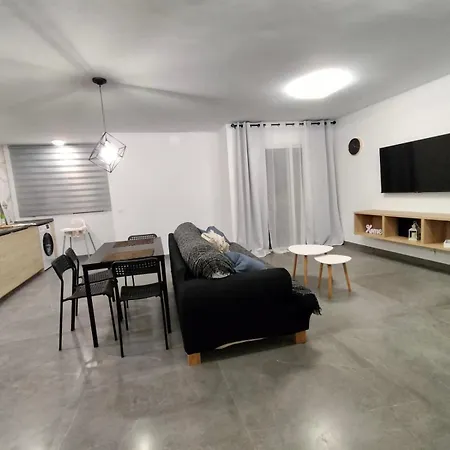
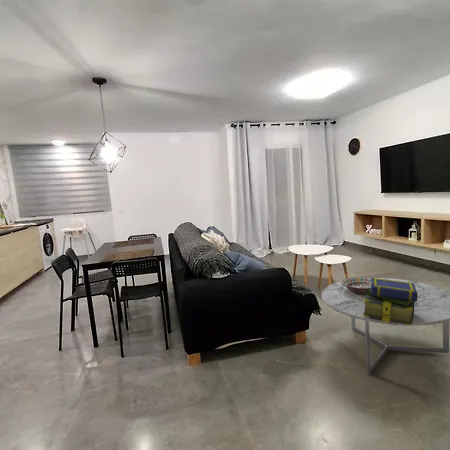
+ decorative bowl [341,276,372,294]
+ stack of books [363,277,418,327]
+ coffee table [321,277,450,376]
